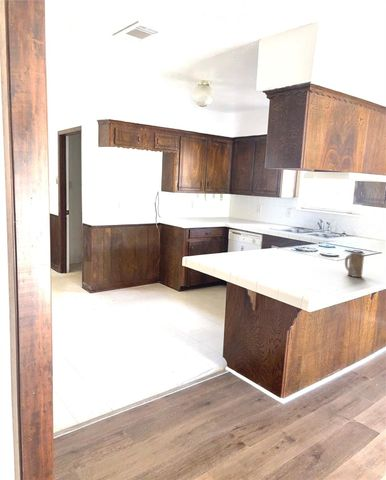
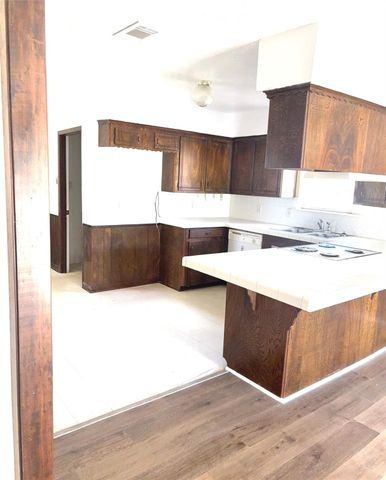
- mug [344,251,365,278]
